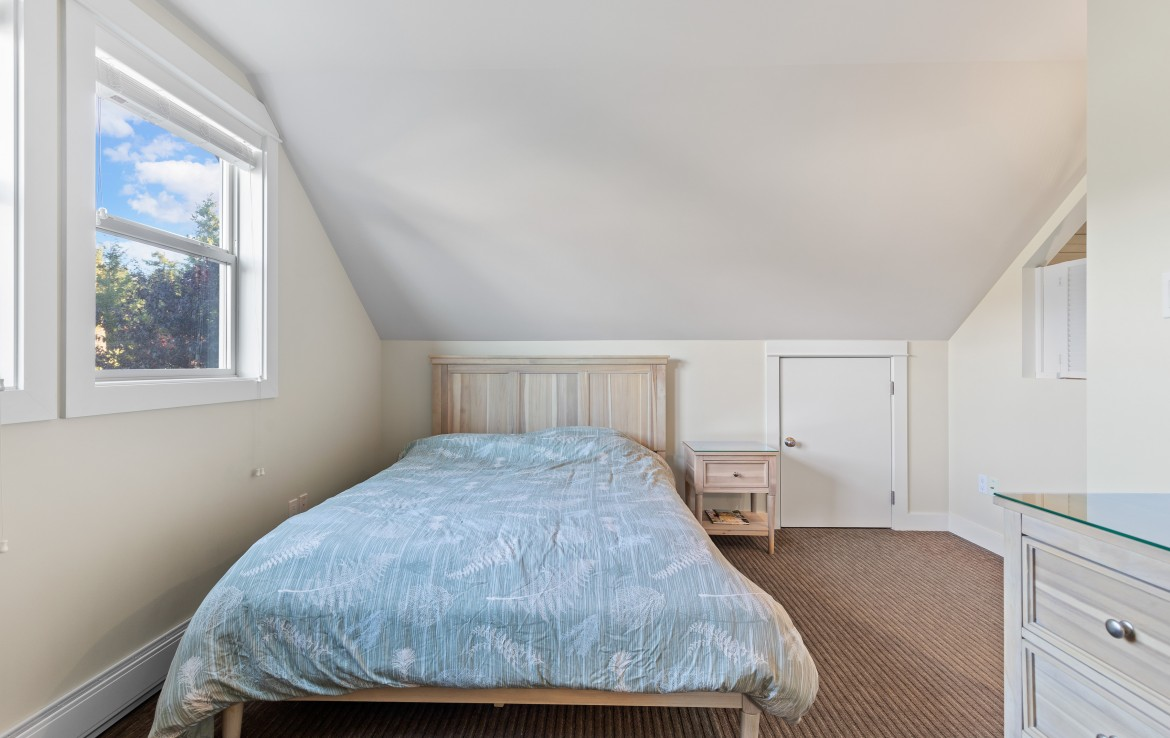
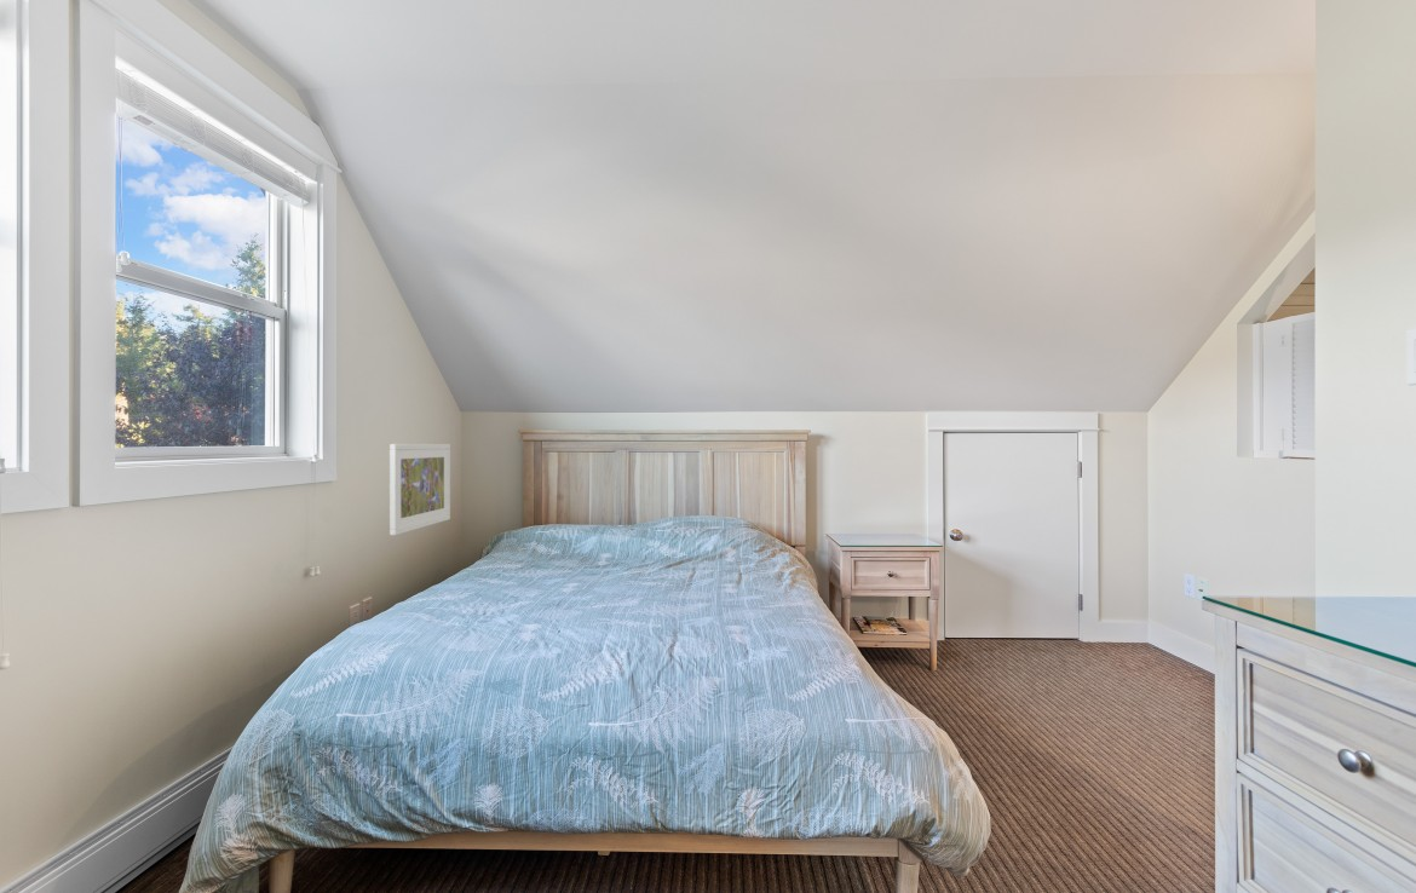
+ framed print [388,443,451,536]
